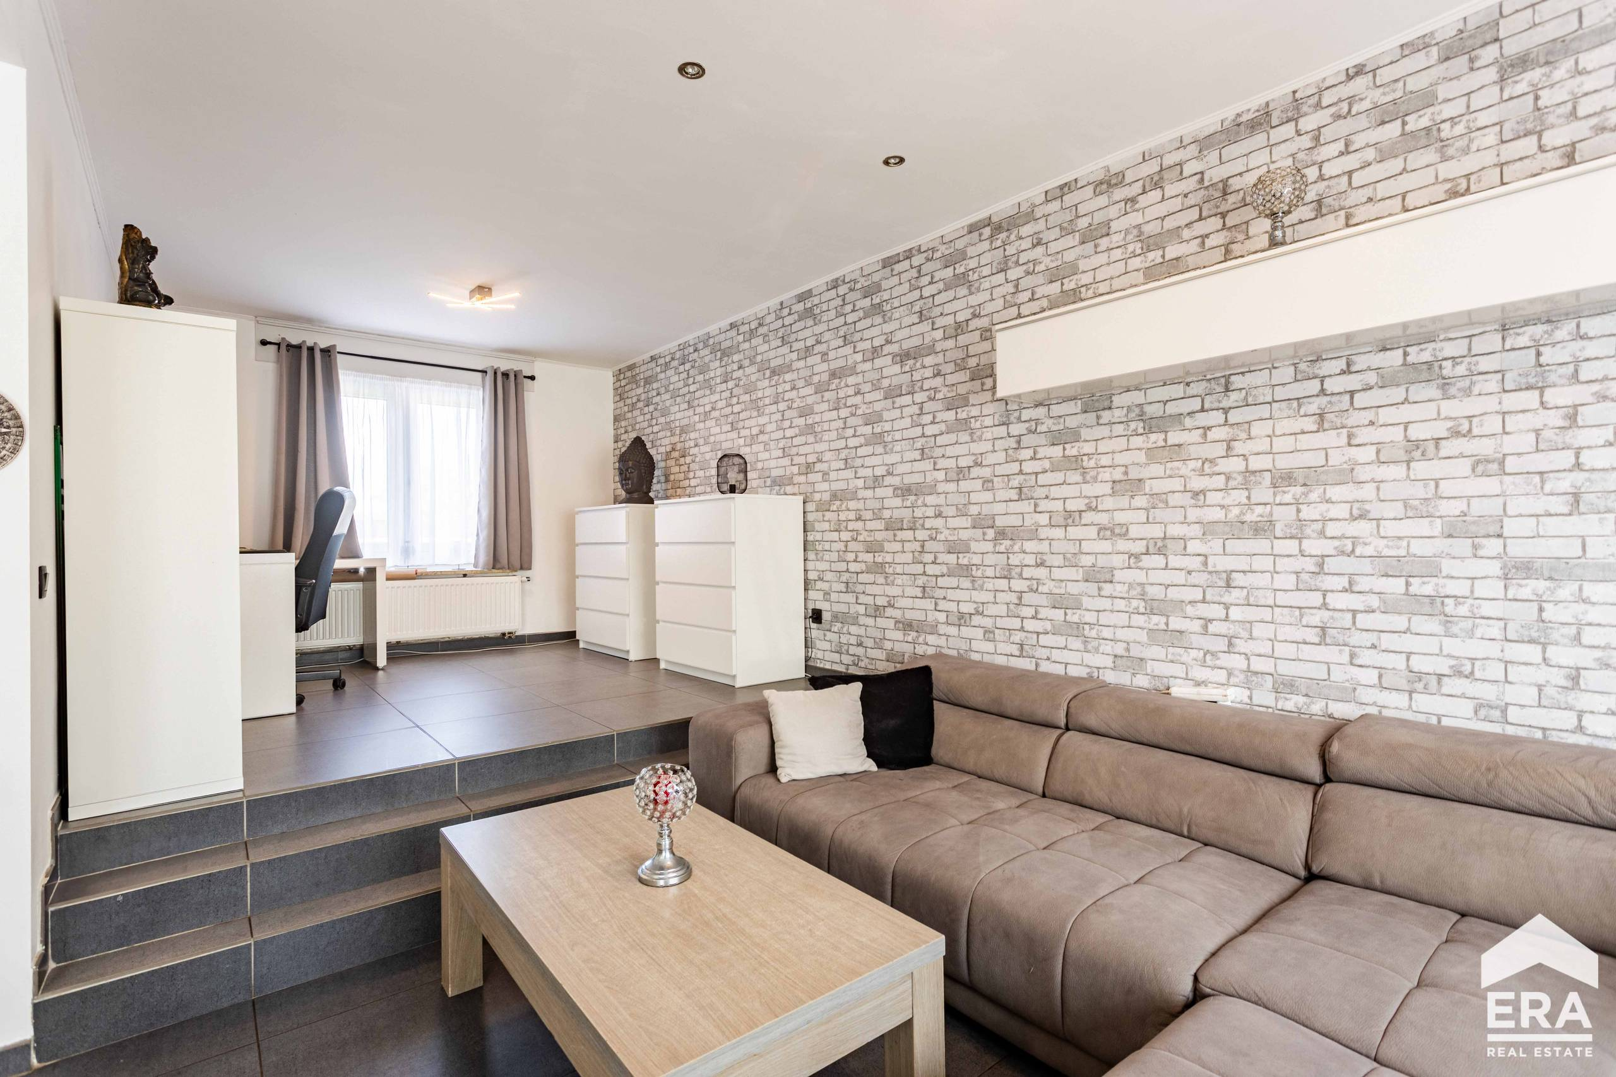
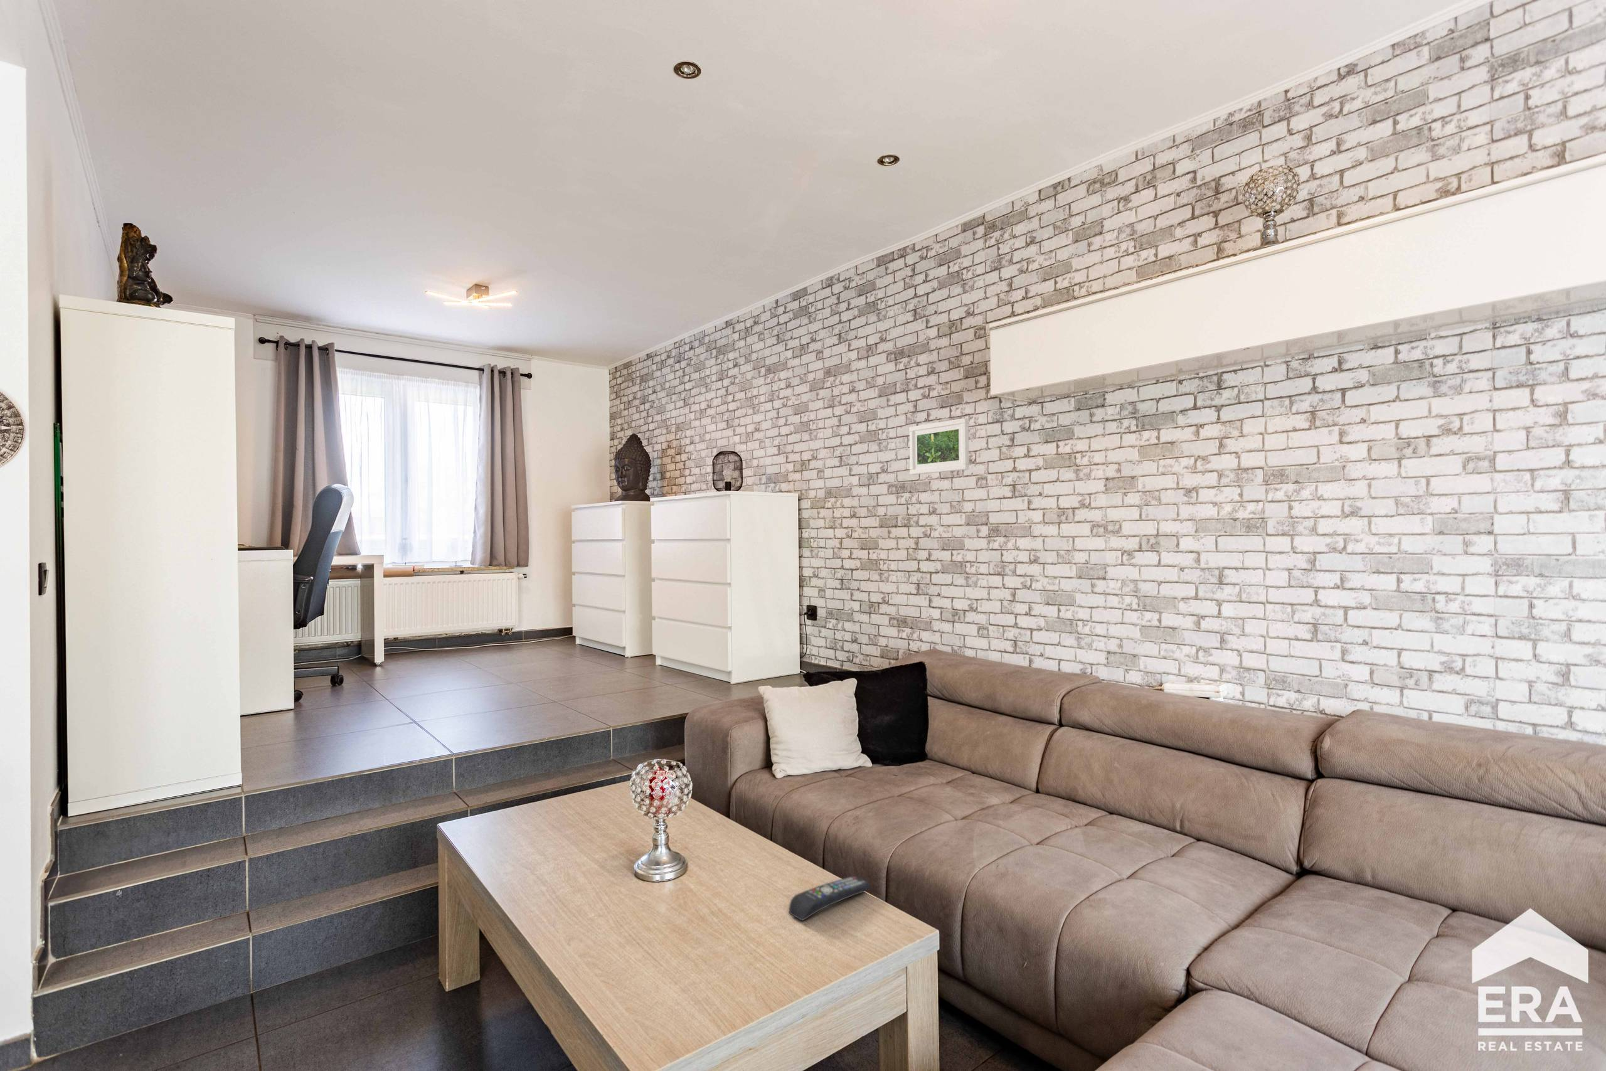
+ remote control [789,875,871,922]
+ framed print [909,417,969,476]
